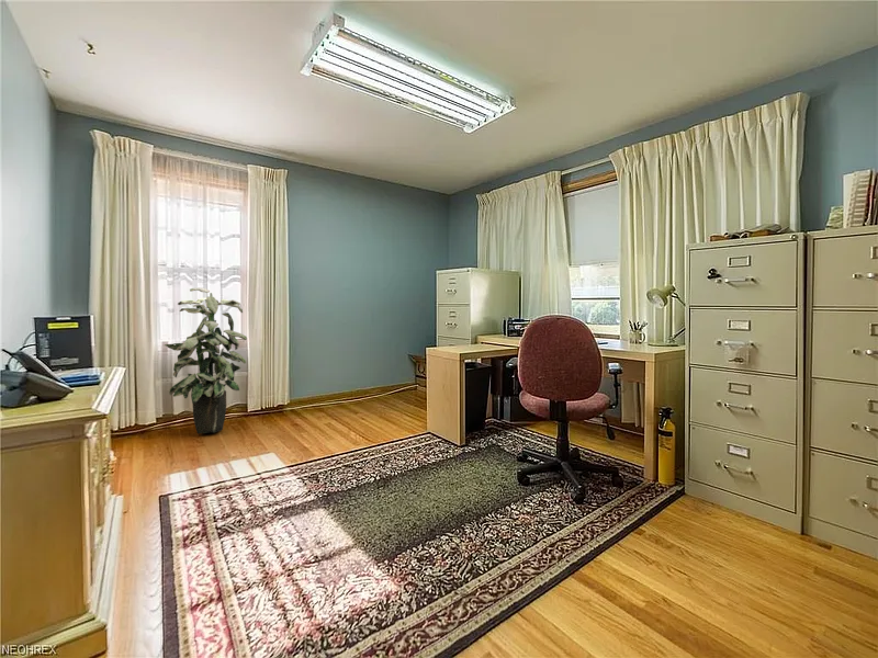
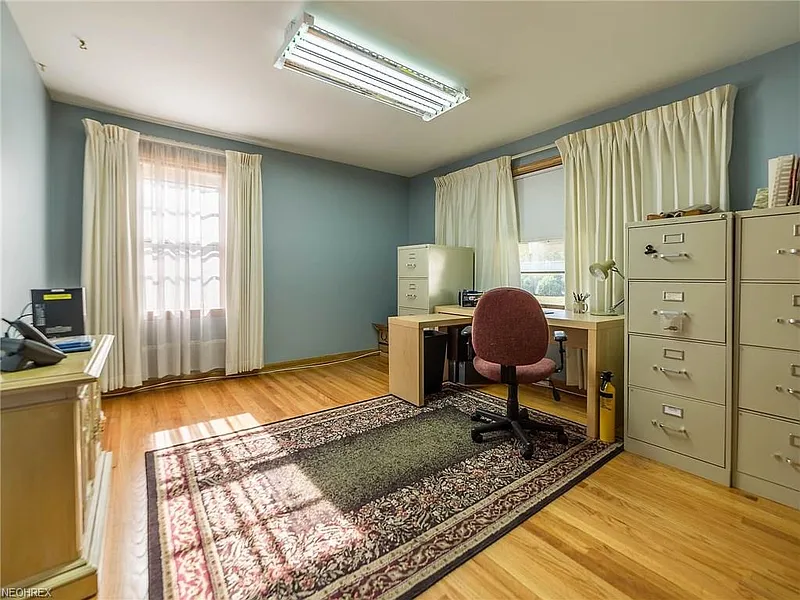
- indoor plant [164,287,248,434]
